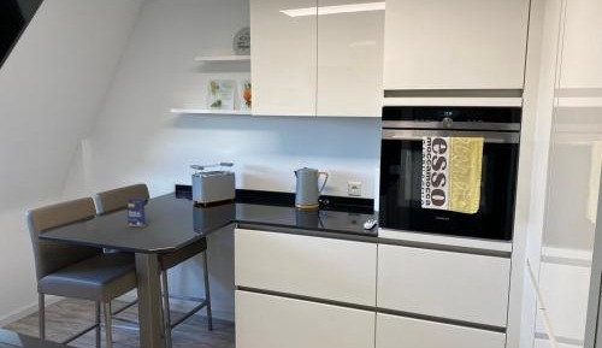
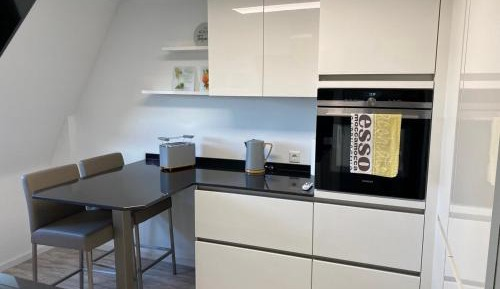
- small box [125,196,147,229]
